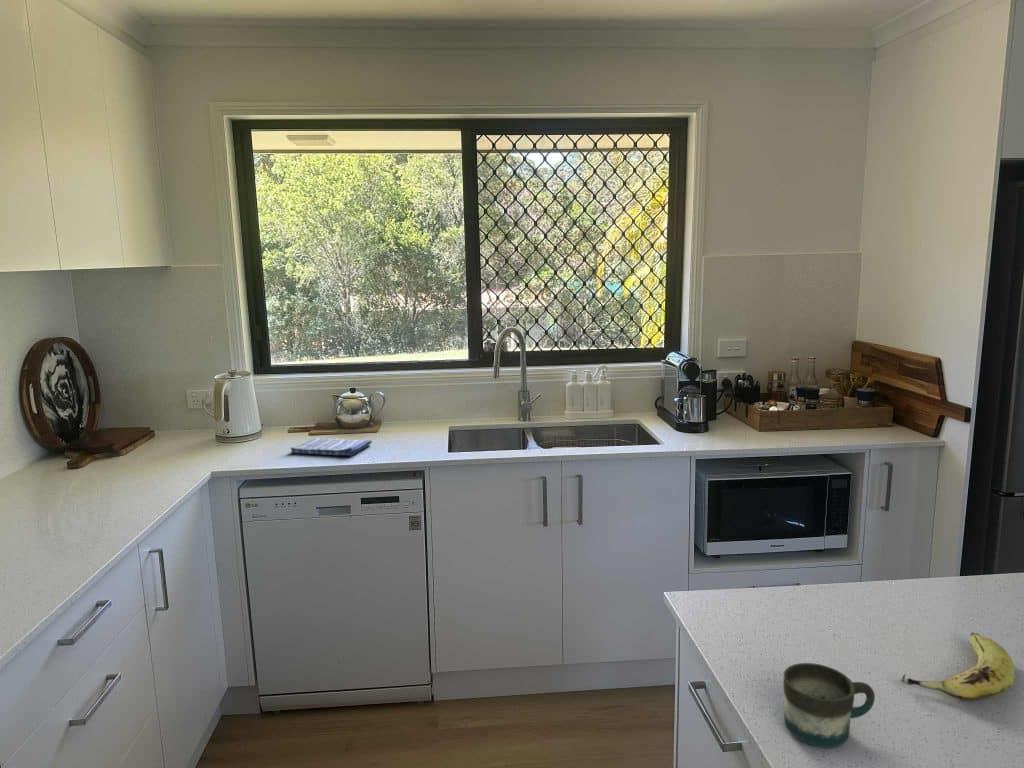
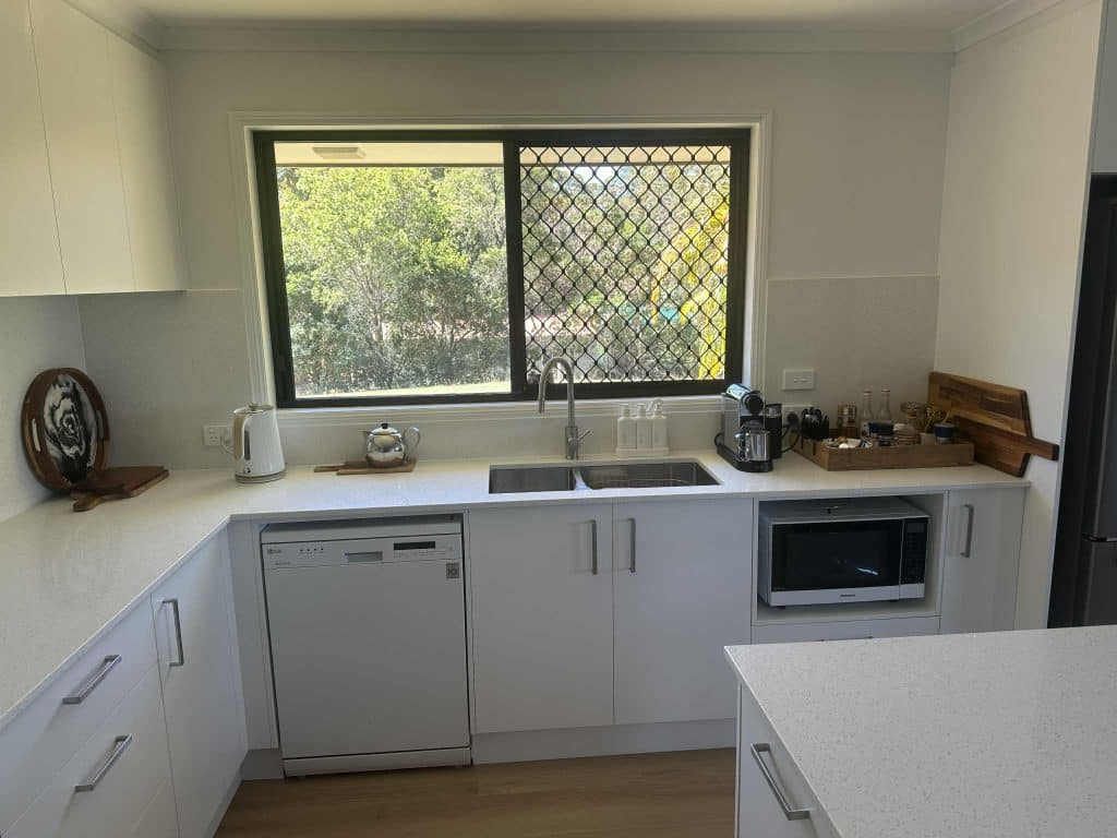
- fruit [899,631,1015,701]
- mug [782,662,876,749]
- dish towel [290,437,373,457]
